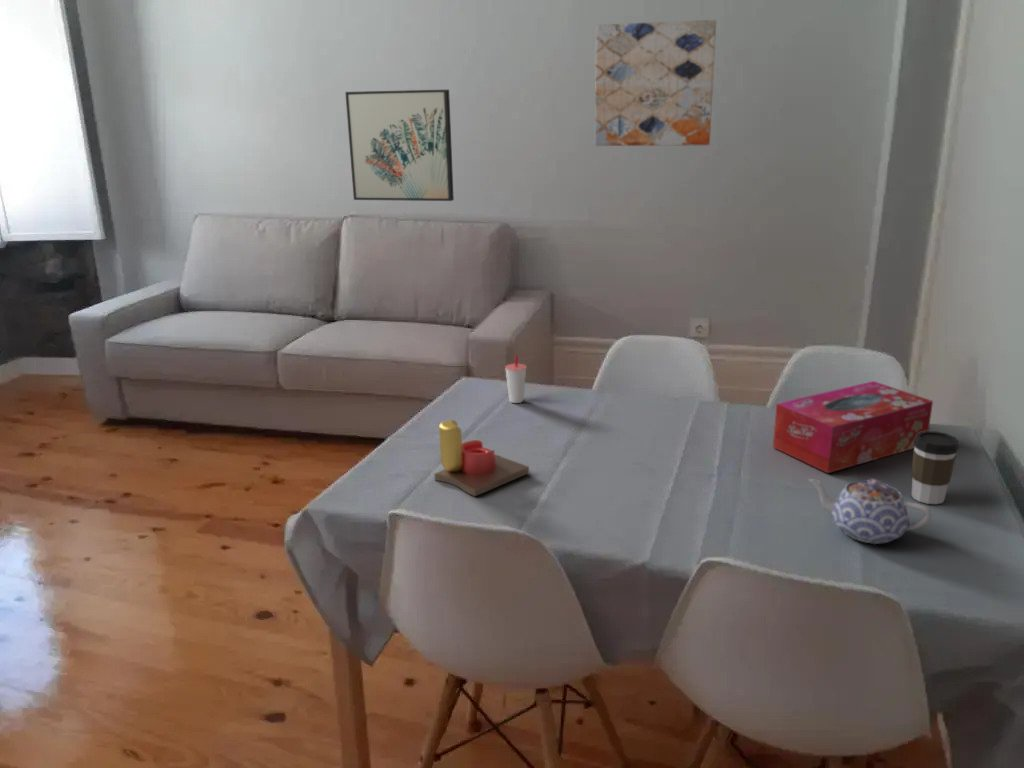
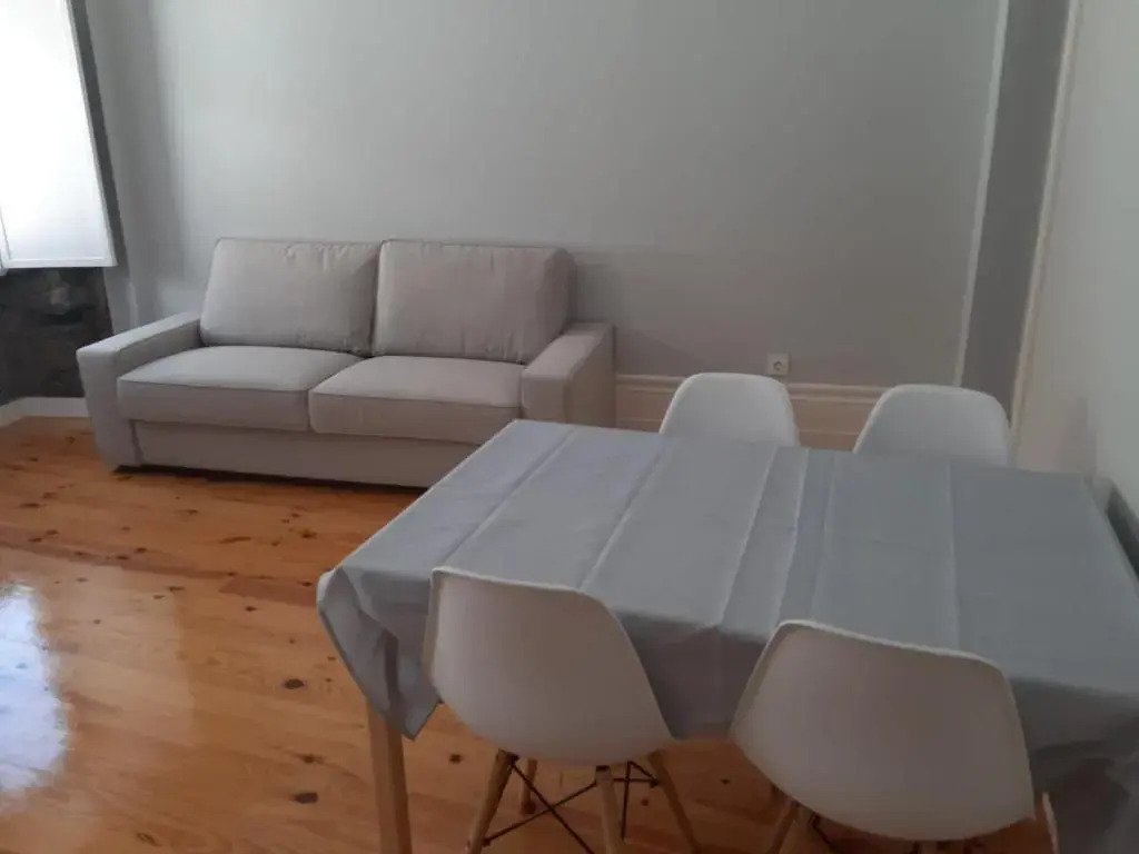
- coffee cup [910,430,960,505]
- teapot [808,478,933,545]
- candle [433,419,530,497]
- wall art [344,89,455,202]
- tissue box [772,380,934,474]
- wall art [594,19,717,147]
- cup [504,354,528,404]
